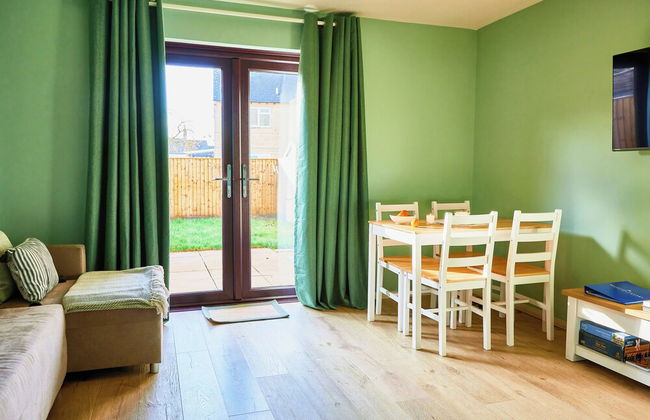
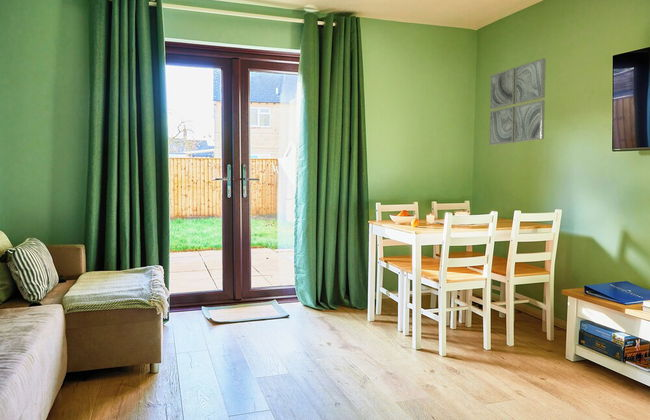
+ wall art [488,57,547,146]
